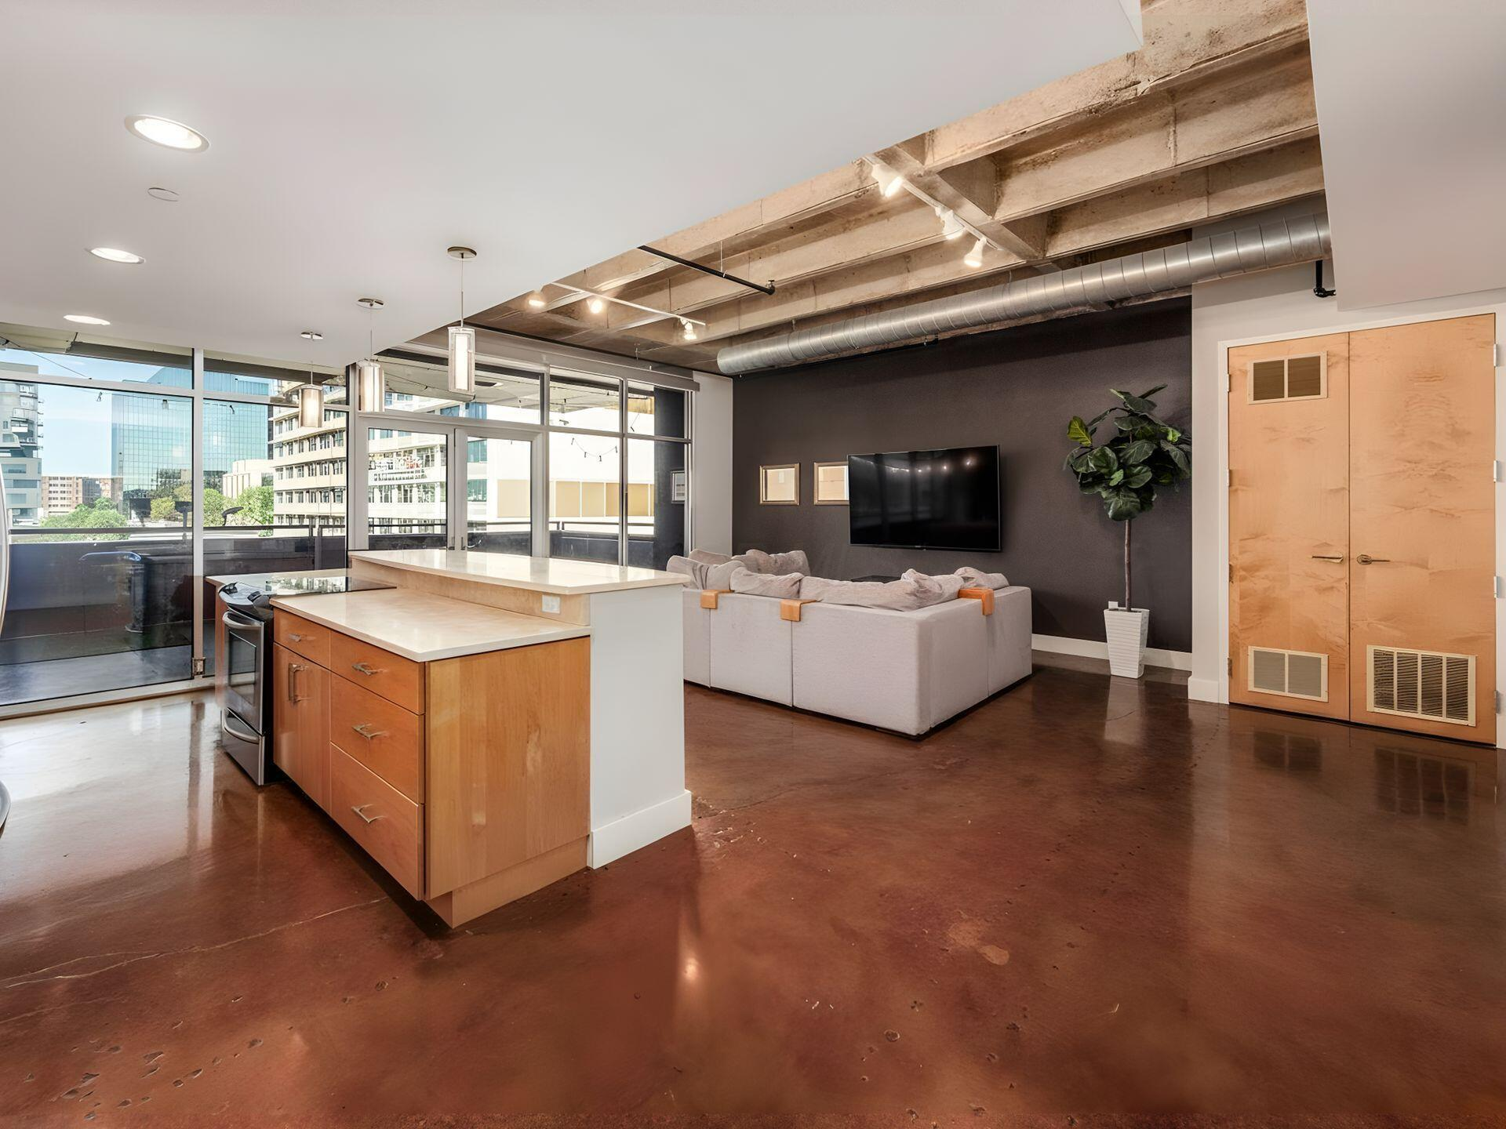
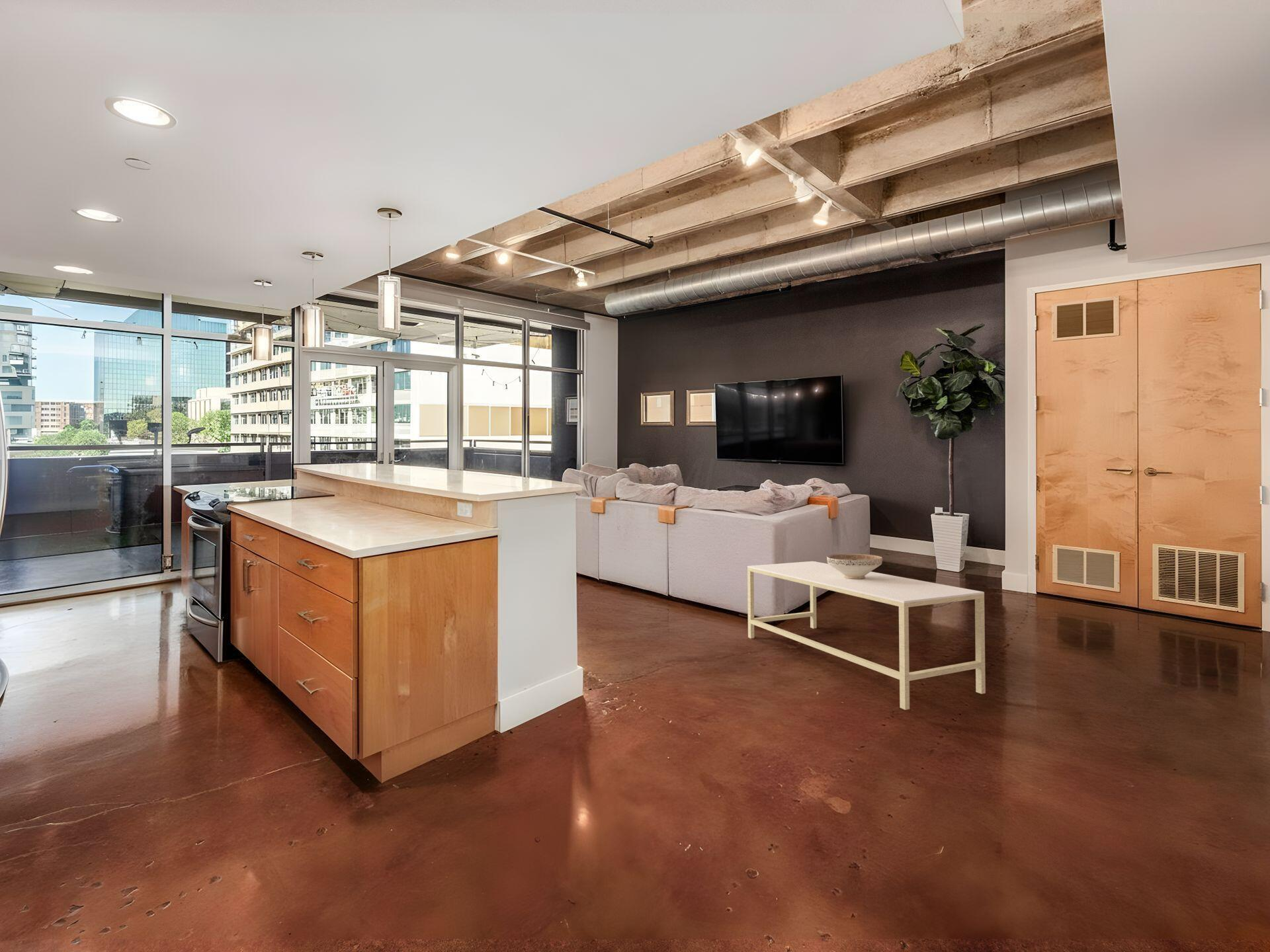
+ coffee table [747,561,986,711]
+ decorative bowl [826,553,883,579]
